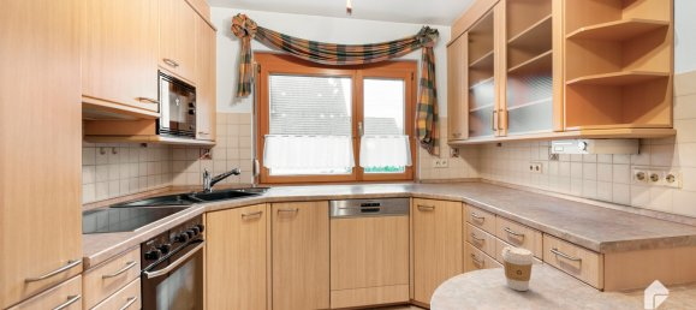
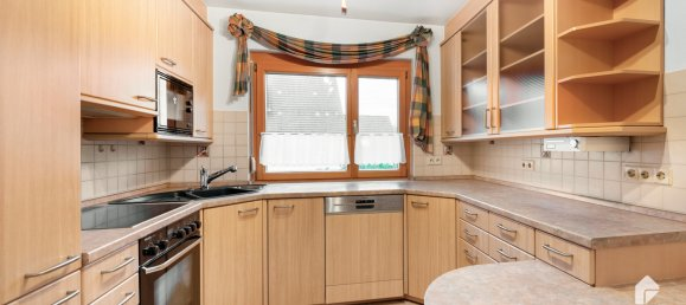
- coffee cup [501,246,535,292]
